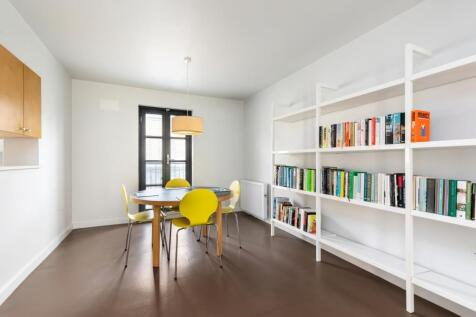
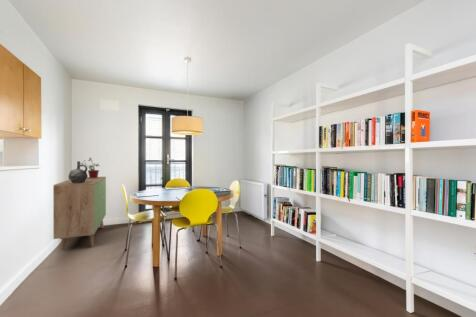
+ vessel [67,160,89,184]
+ potted plant [80,157,100,178]
+ sideboard [52,176,107,251]
